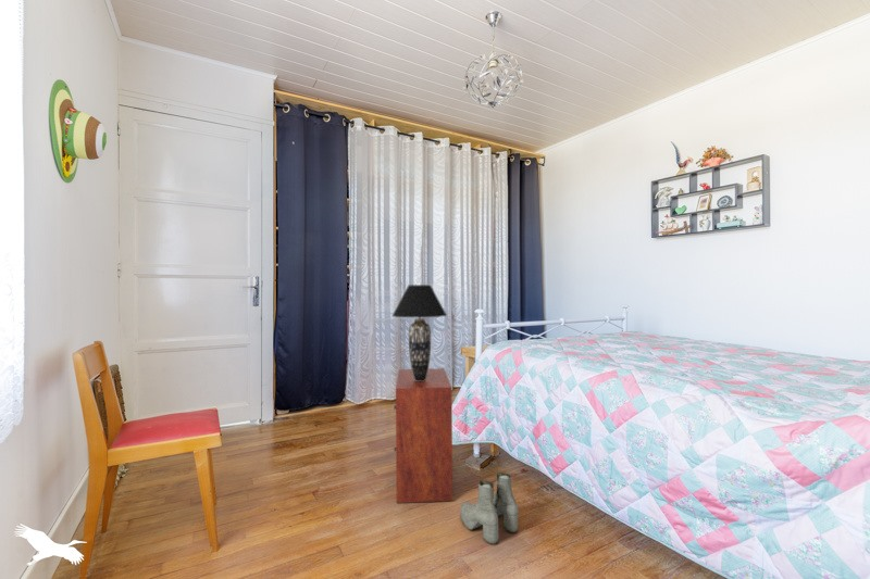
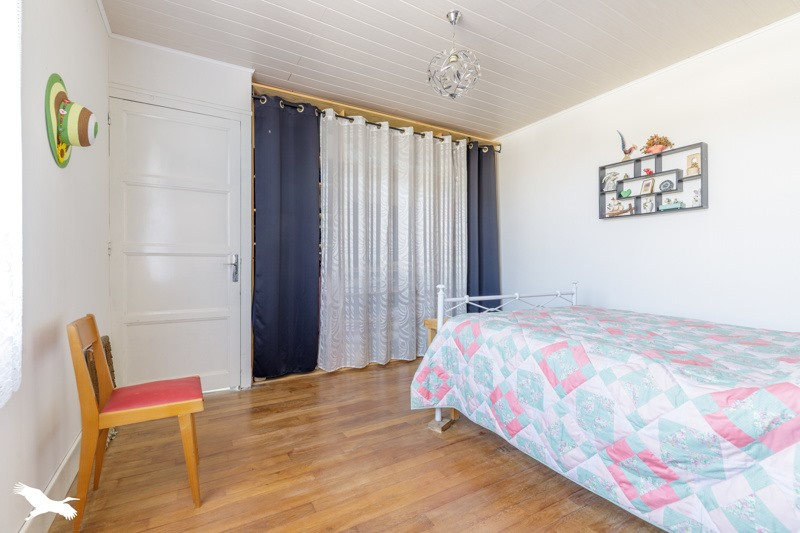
- nightstand [393,367,453,504]
- boots [459,471,520,545]
- table lamp [391,284,448,381]
